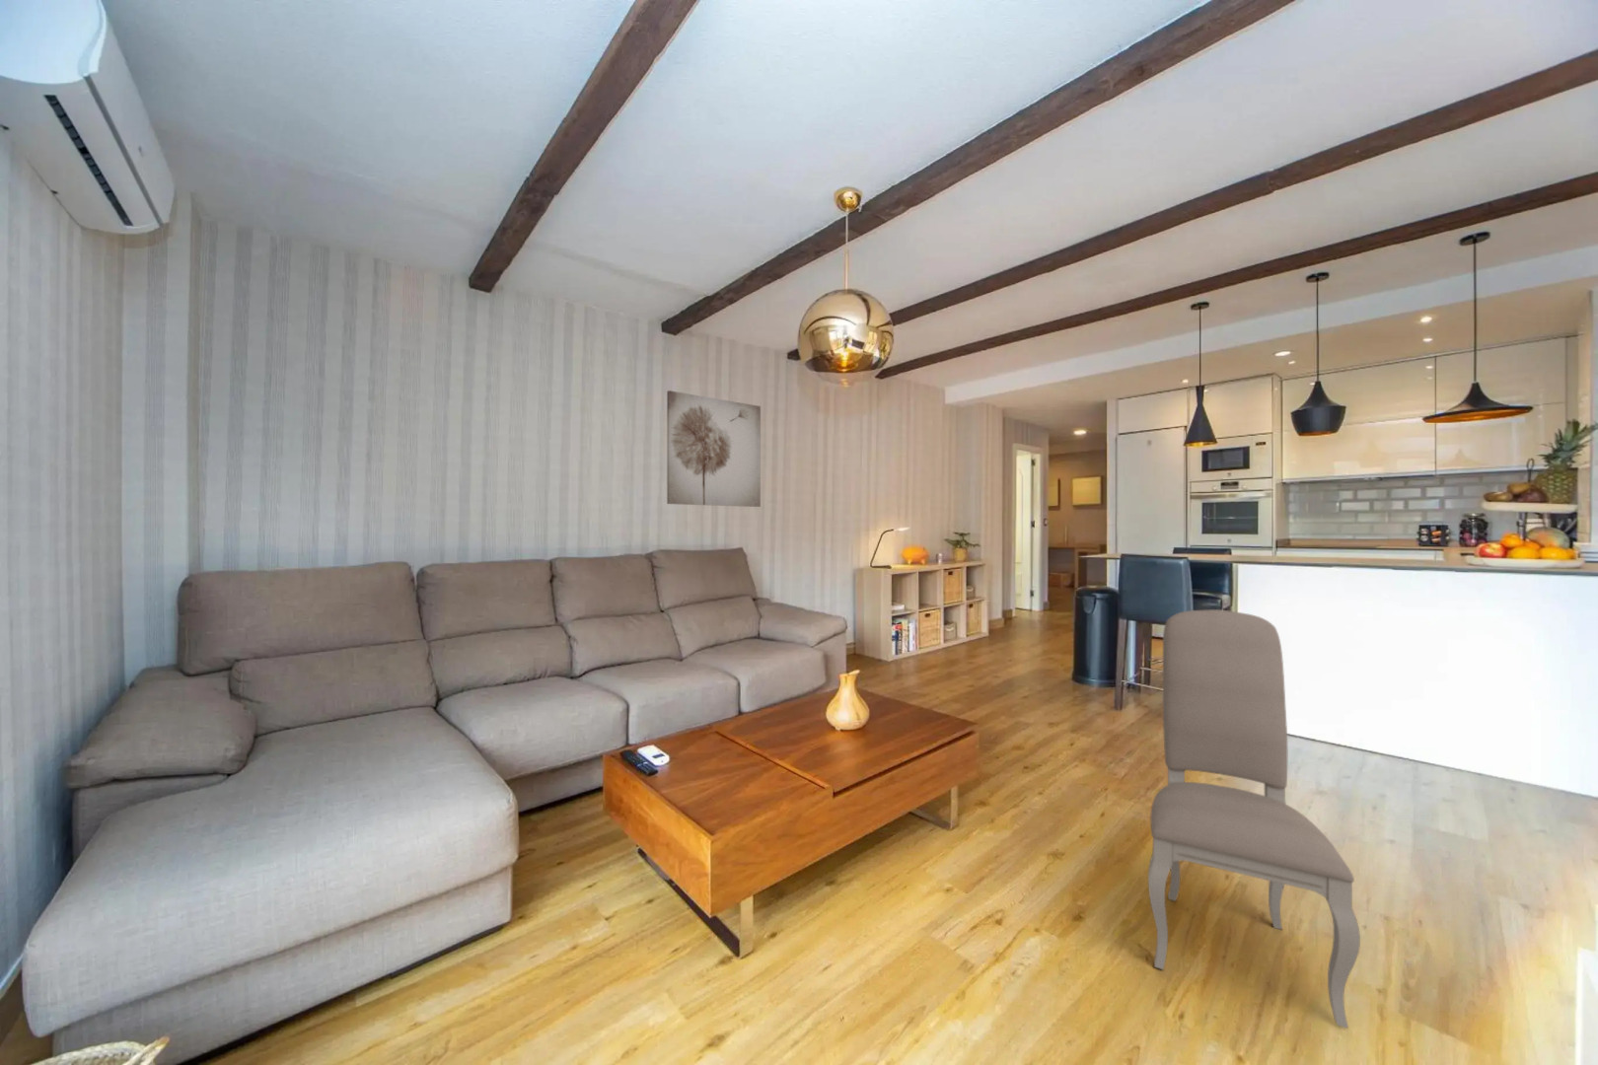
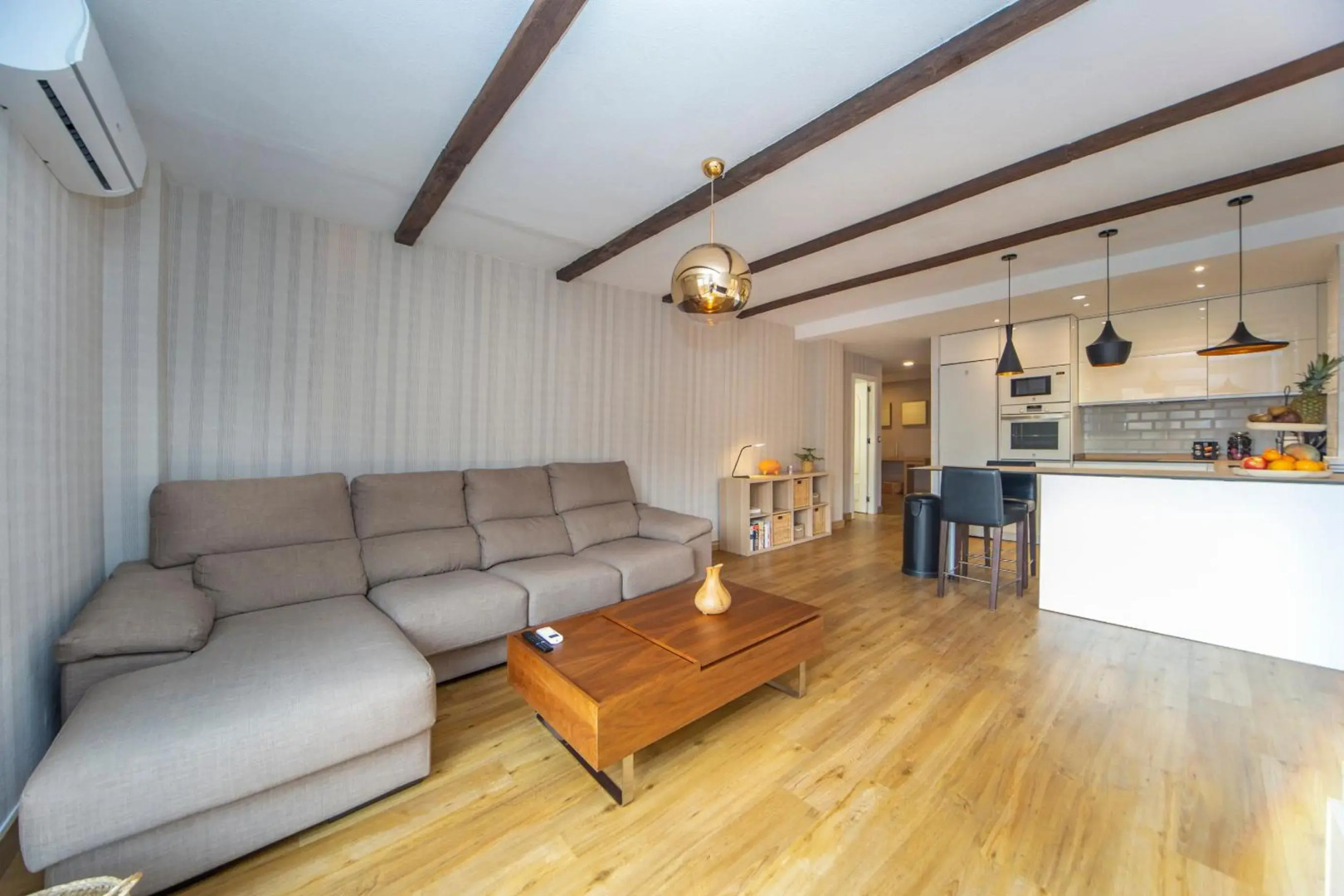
- wall art [666,390,761,508]
- dining chair [1147,609,1361,1029]
